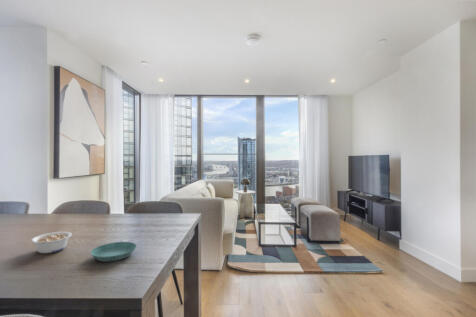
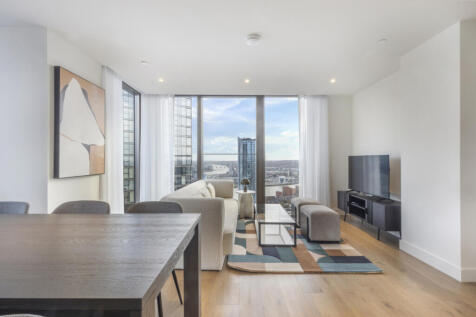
- saucer [90,241,138,262]
- legume [30,231,73,254]
